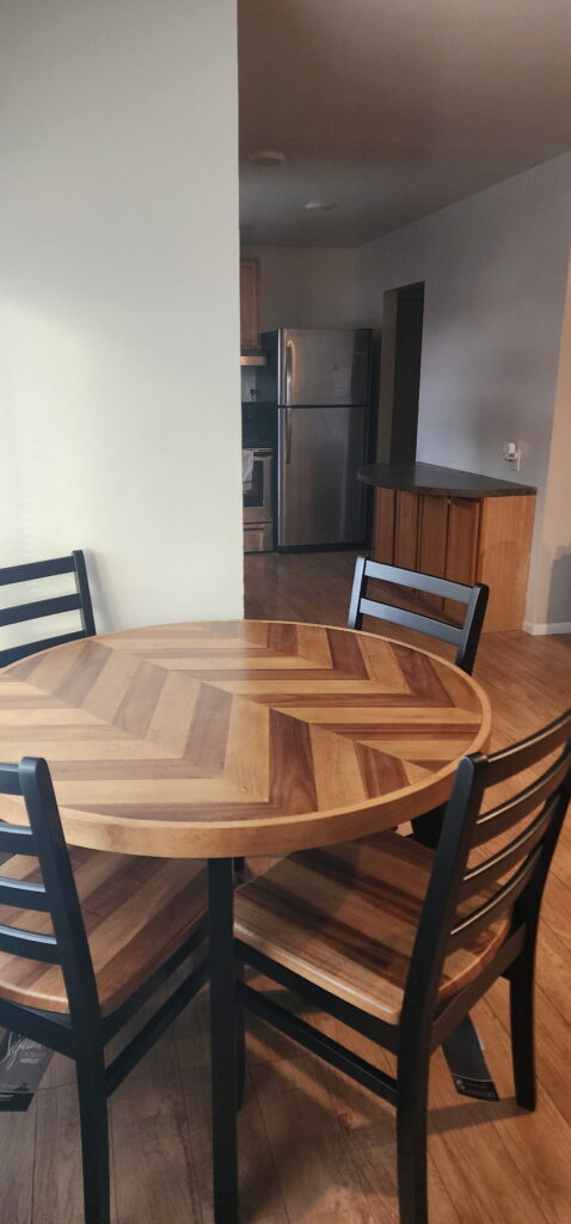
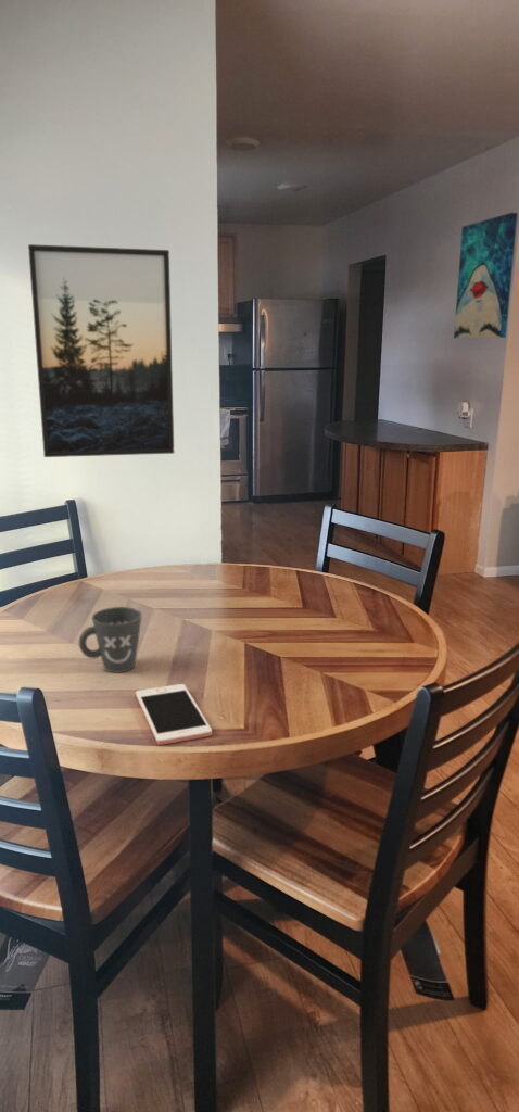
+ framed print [27,243,175,458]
+ mug [78,606,142,673]
+ cell phone [135,683,213,746]
+ wall art [453,212,519,339]
